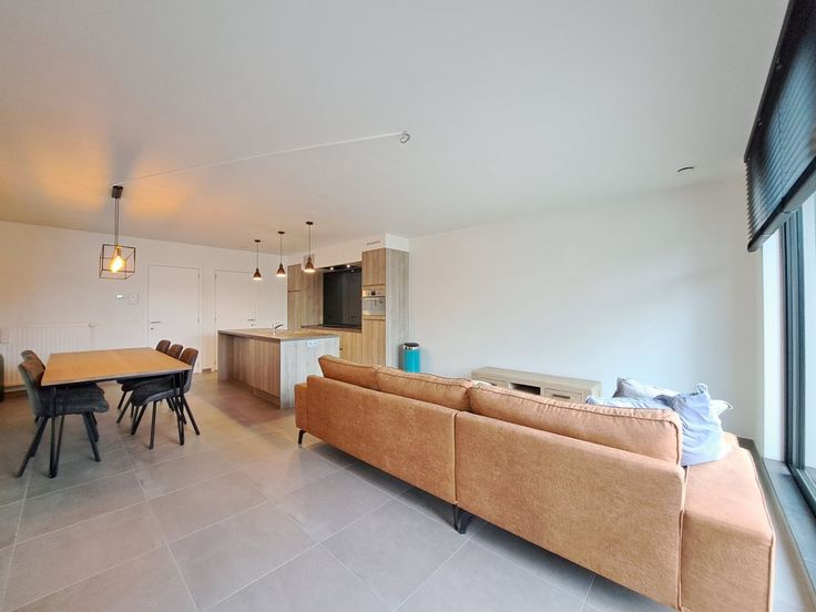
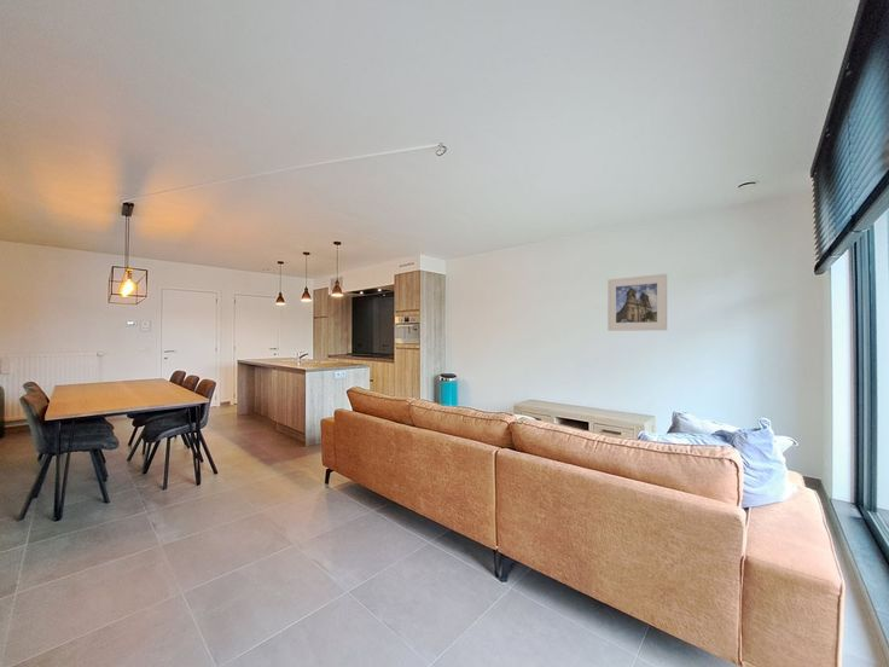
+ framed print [606,273,668,332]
